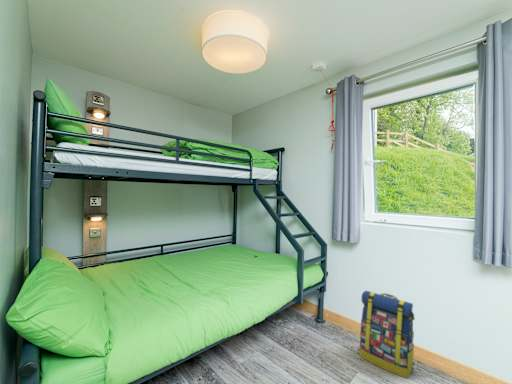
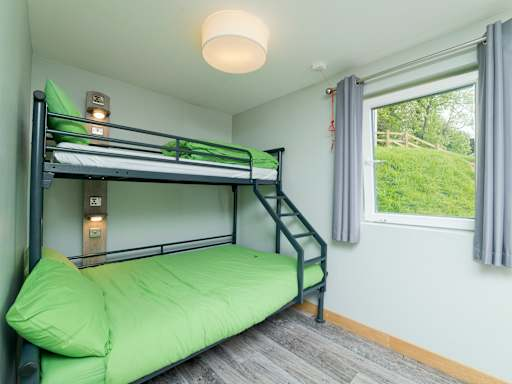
- backpack [359,290,416,379]
